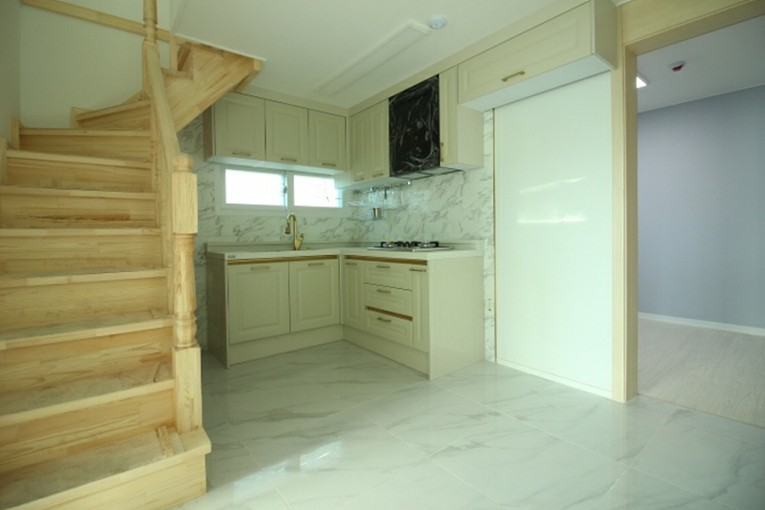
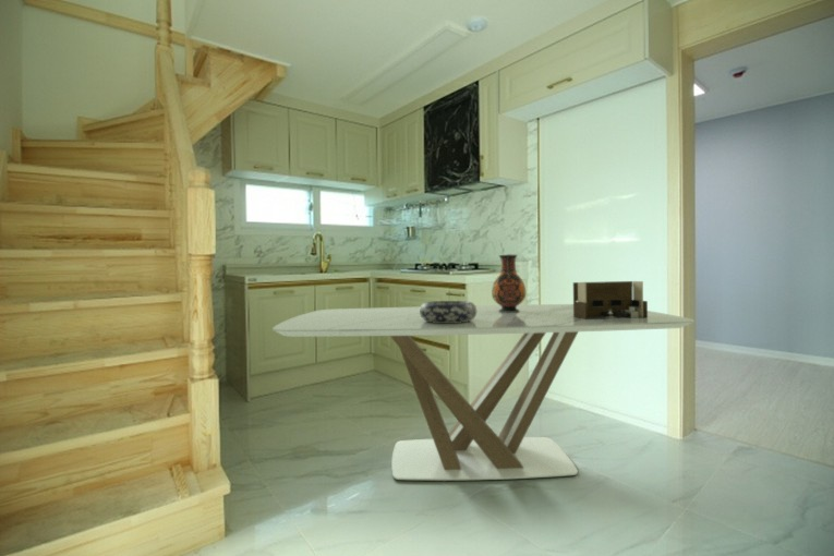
+ decorative bowl [420,300,476,323]
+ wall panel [572,280,649,319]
+ dining table [271,303,696,482]
+ vase [491,254,527,312]
